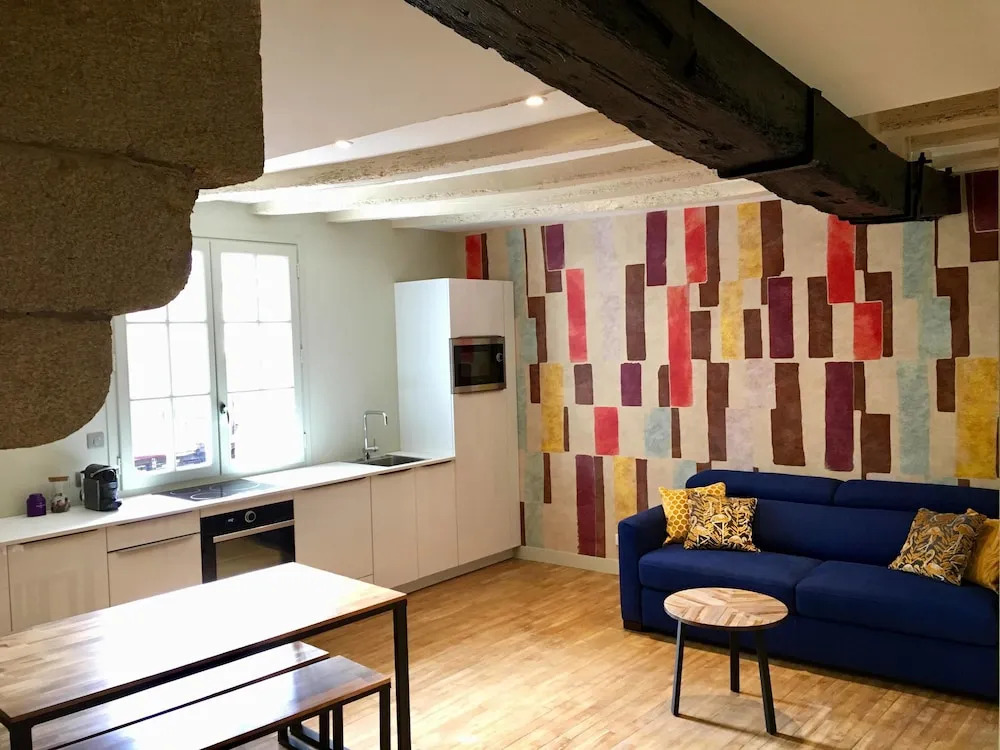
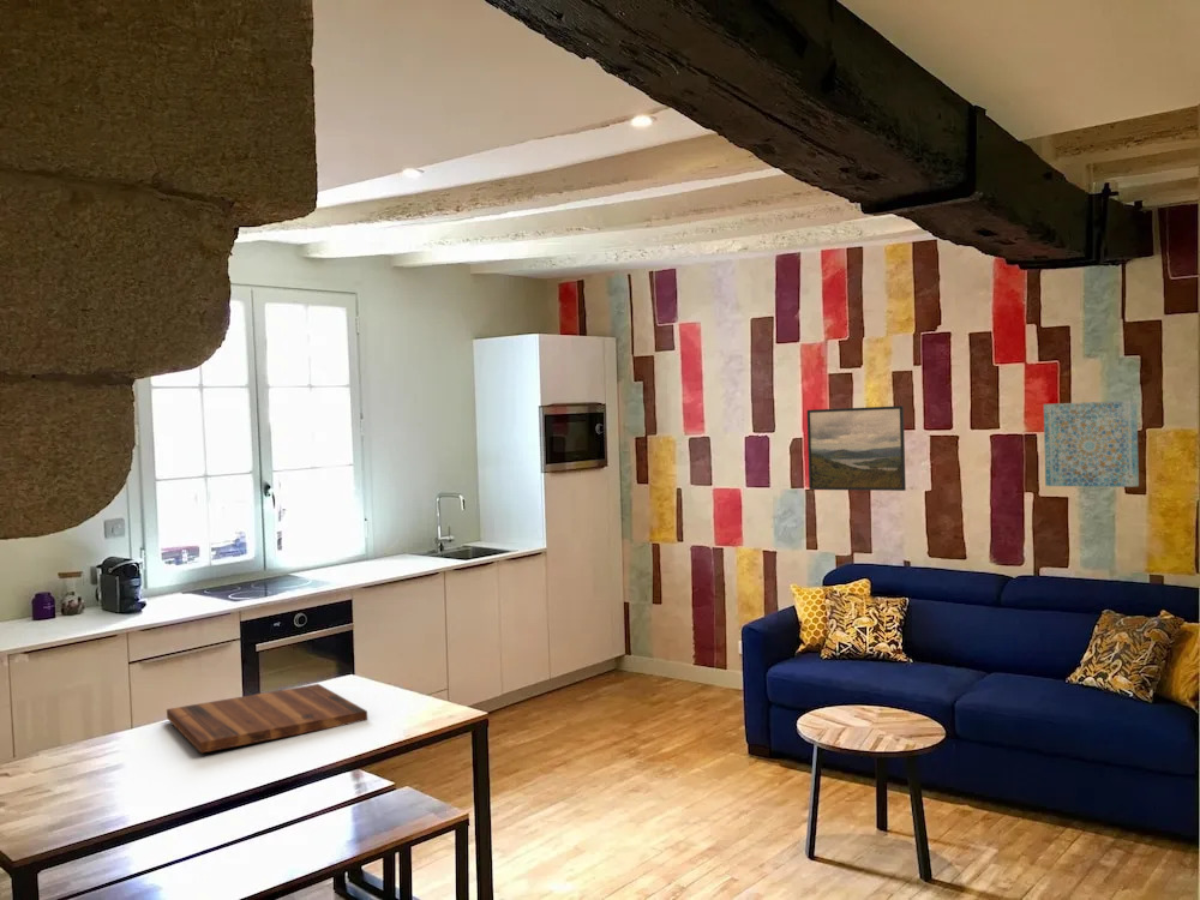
+ cutting board [166,683,368,754]
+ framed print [806,404,907,492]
+ wall art [1043,400,1140,488]
